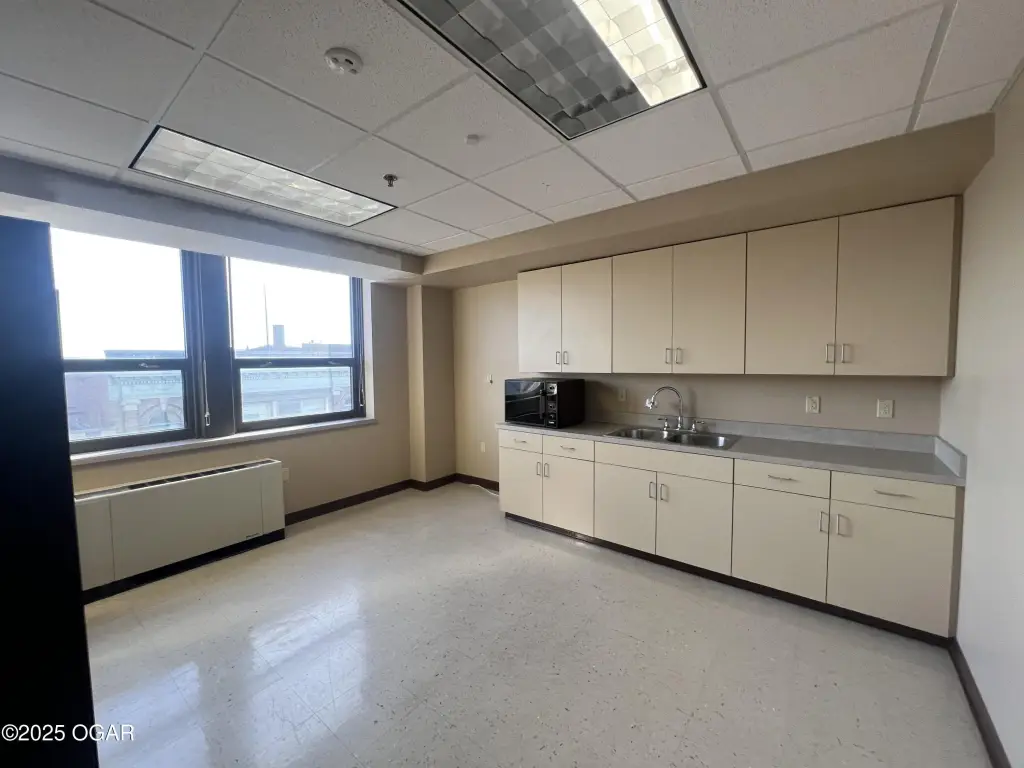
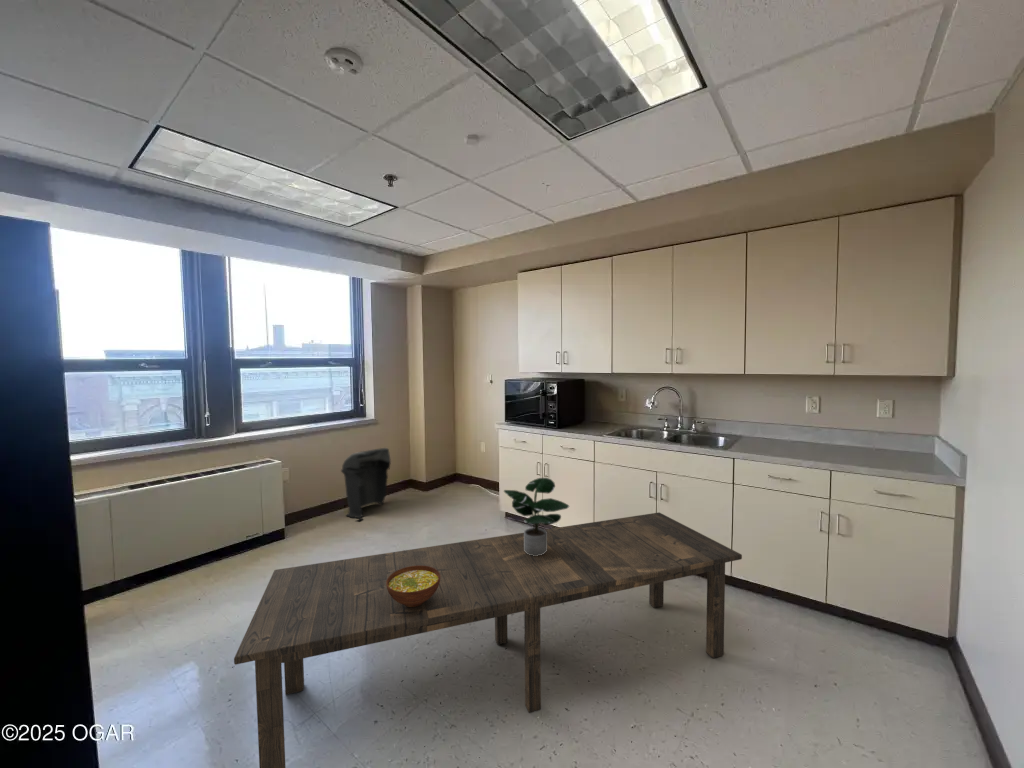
+ dining table [233,512,743,768]
+ potted plant [503,477,570,556]
+ trash can [340,447,392,522]
+ bowl [386,566,440,607]
